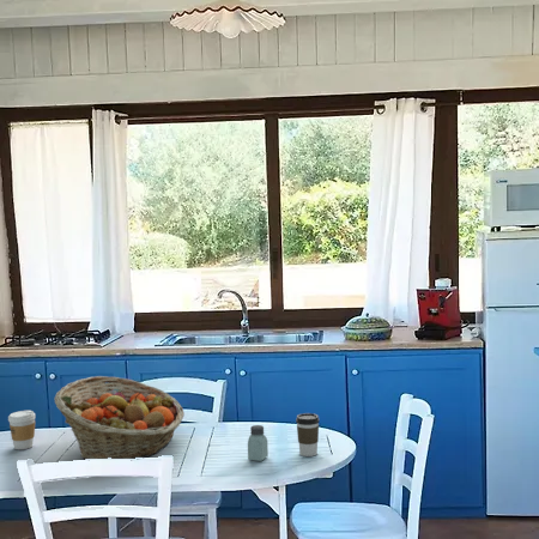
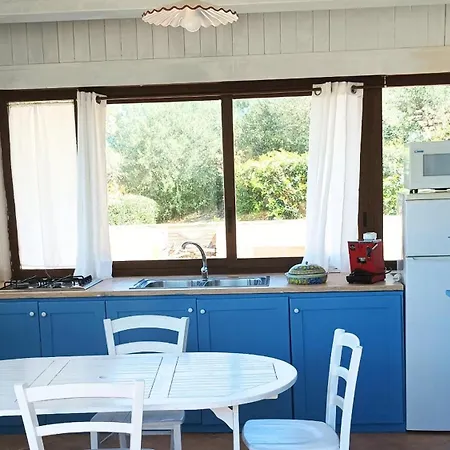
- fruit basket [54,375,186,460]
- coffee cup [7,410,37,450]
- saltshaker [247,424,270,462]
- coffee cup [295,412,321,458]
